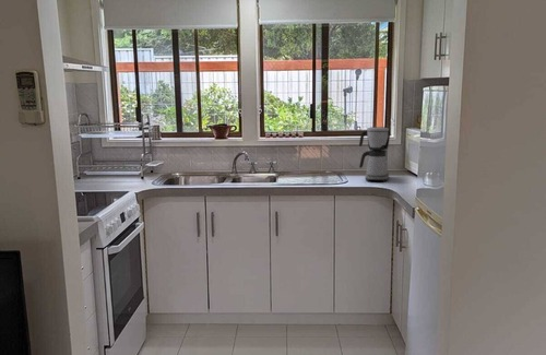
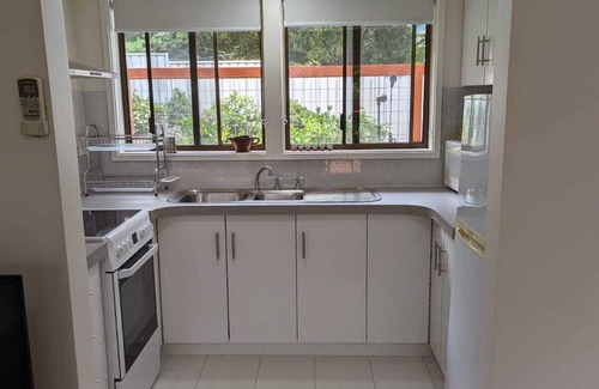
- coffee maker [358,126,391,182]
